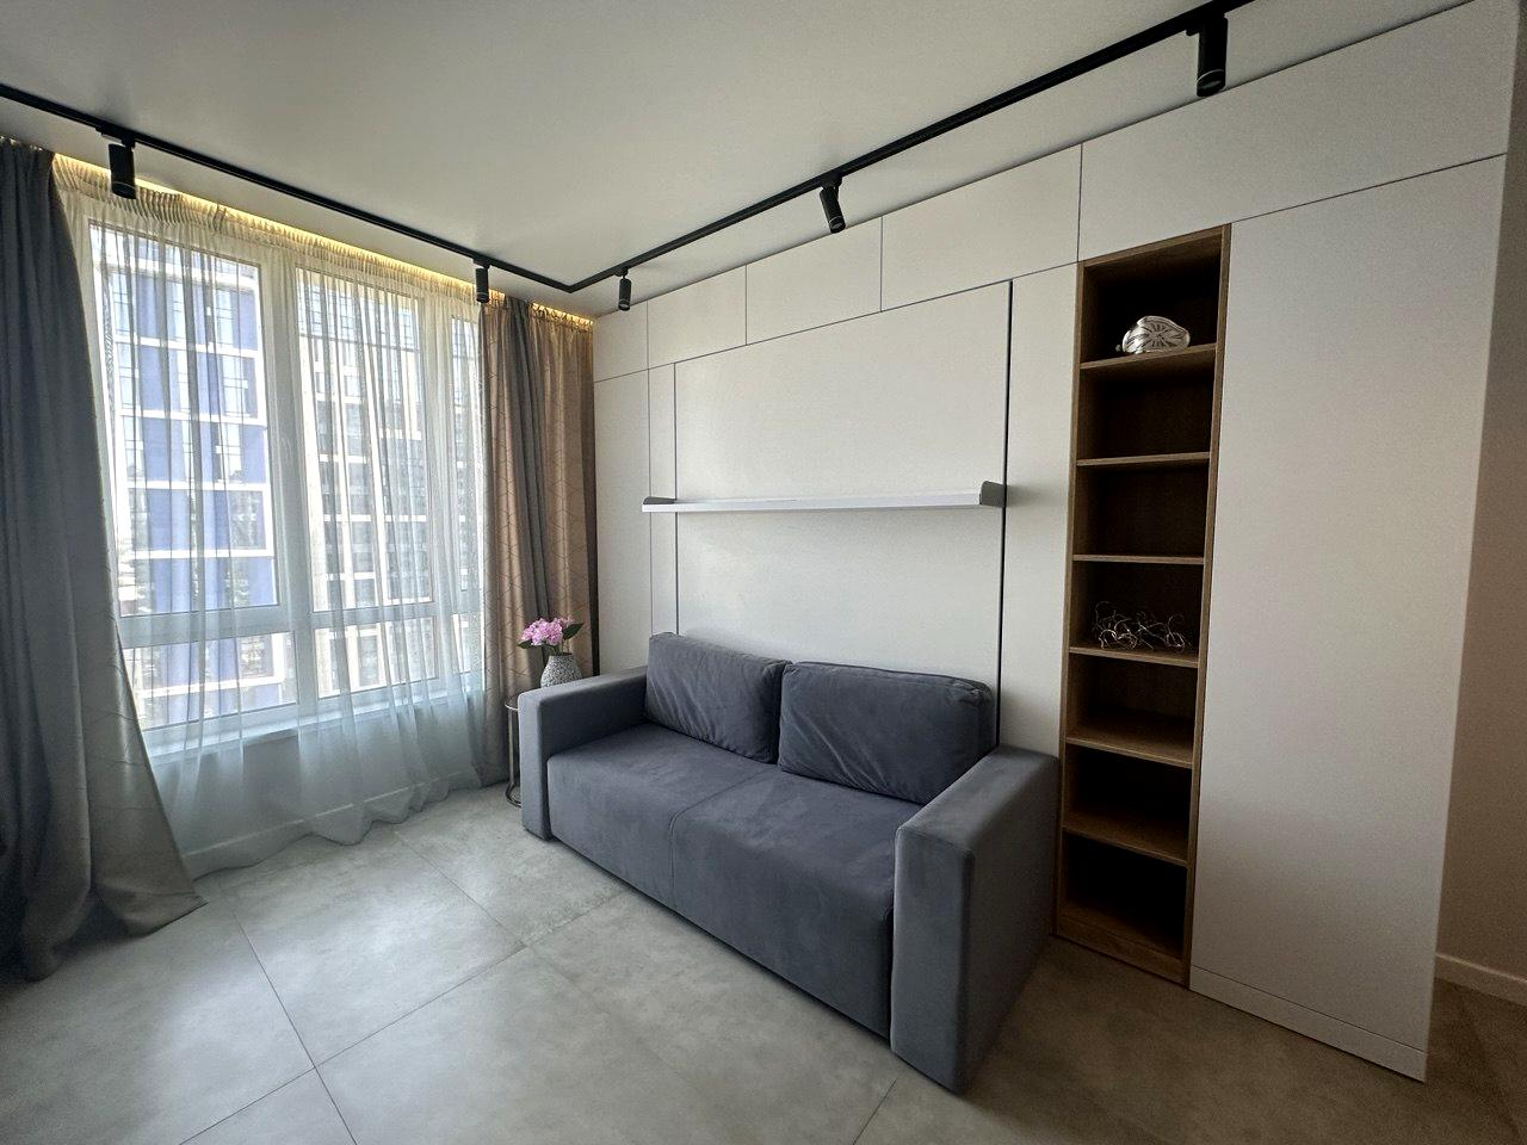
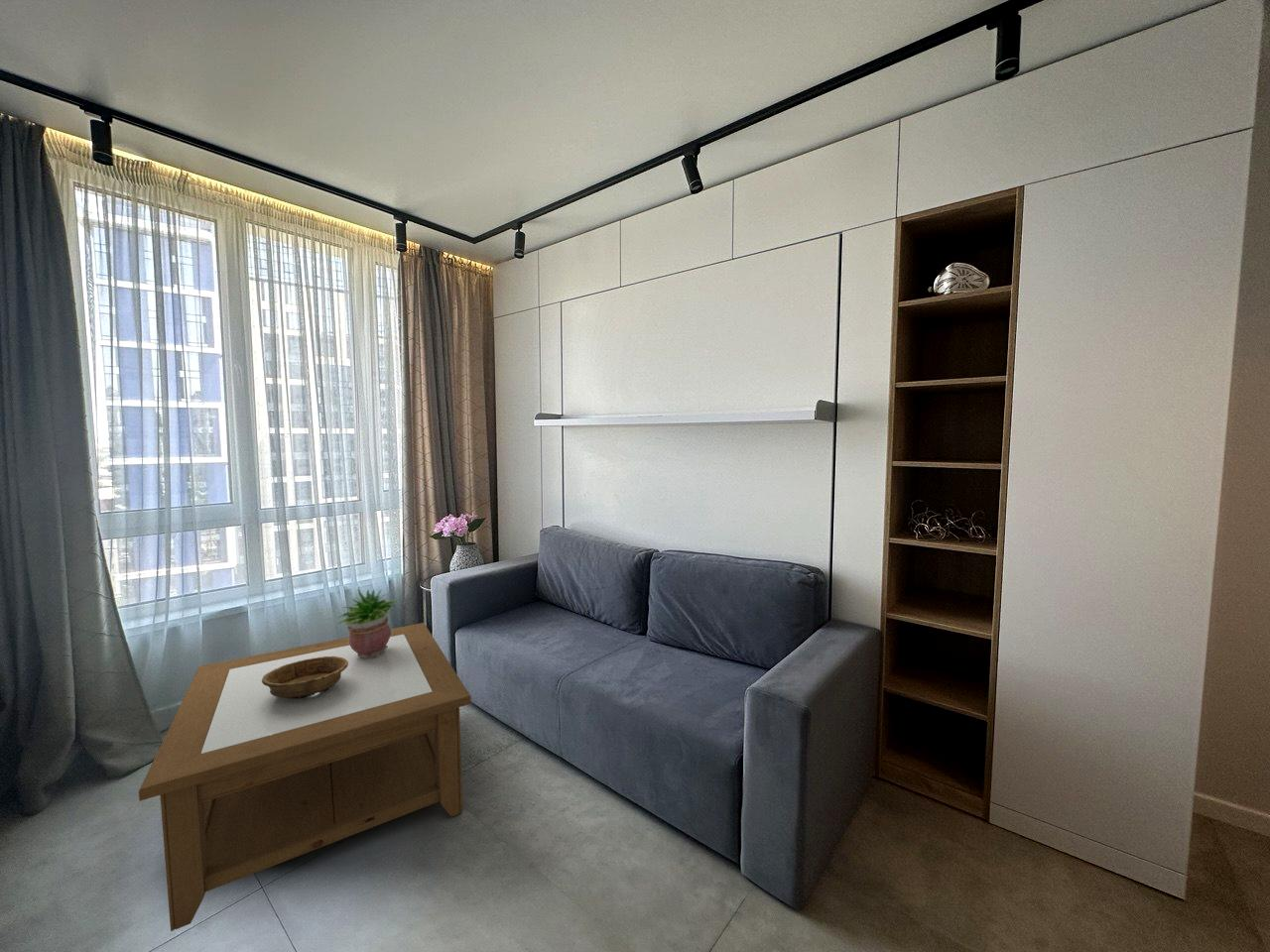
+ potted plant [336,588,397,658]
+ coffee table [138,622,472,932]
+ decorative bowl [262,656,348,699]
